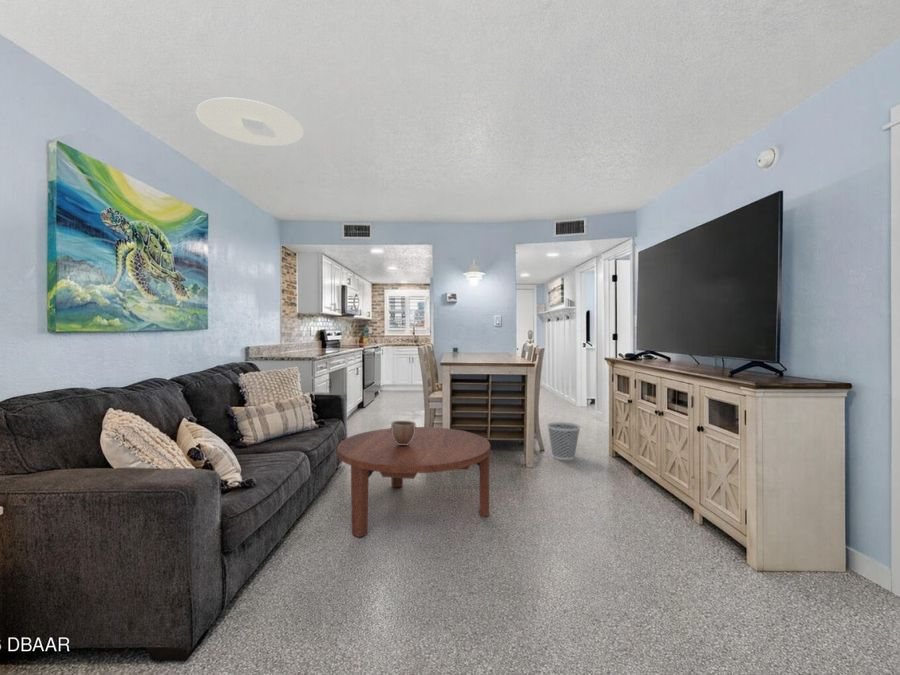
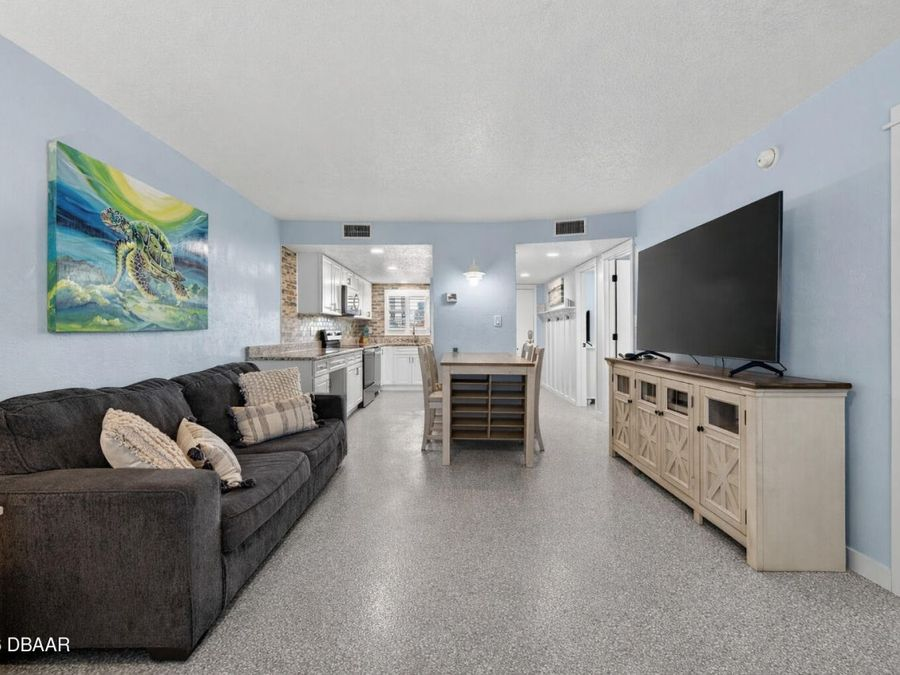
- coffee table [336,426,491,538]
- decorative bowl [390,420,417,445]
- ceiling light [195,97,305,147]
- wastebasket [546,421,582,461]
